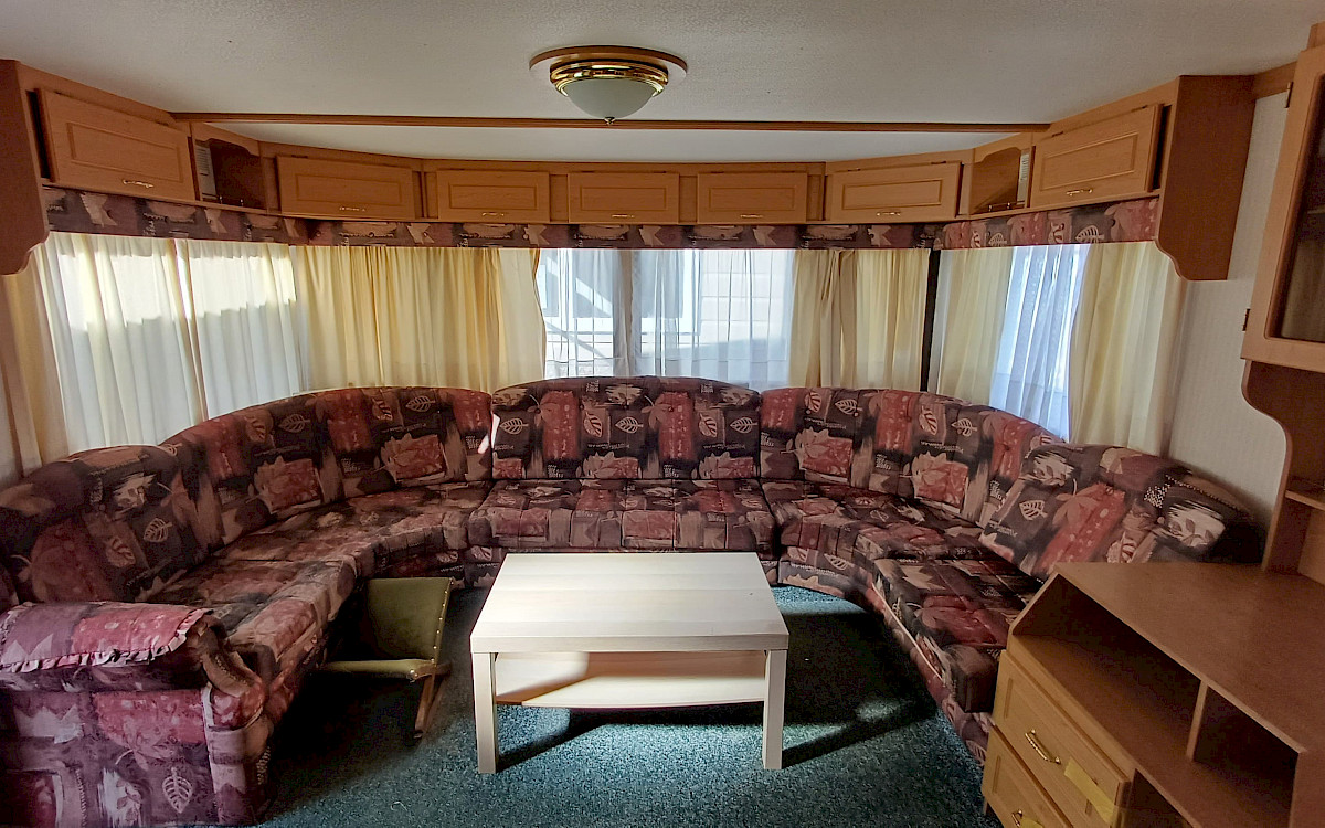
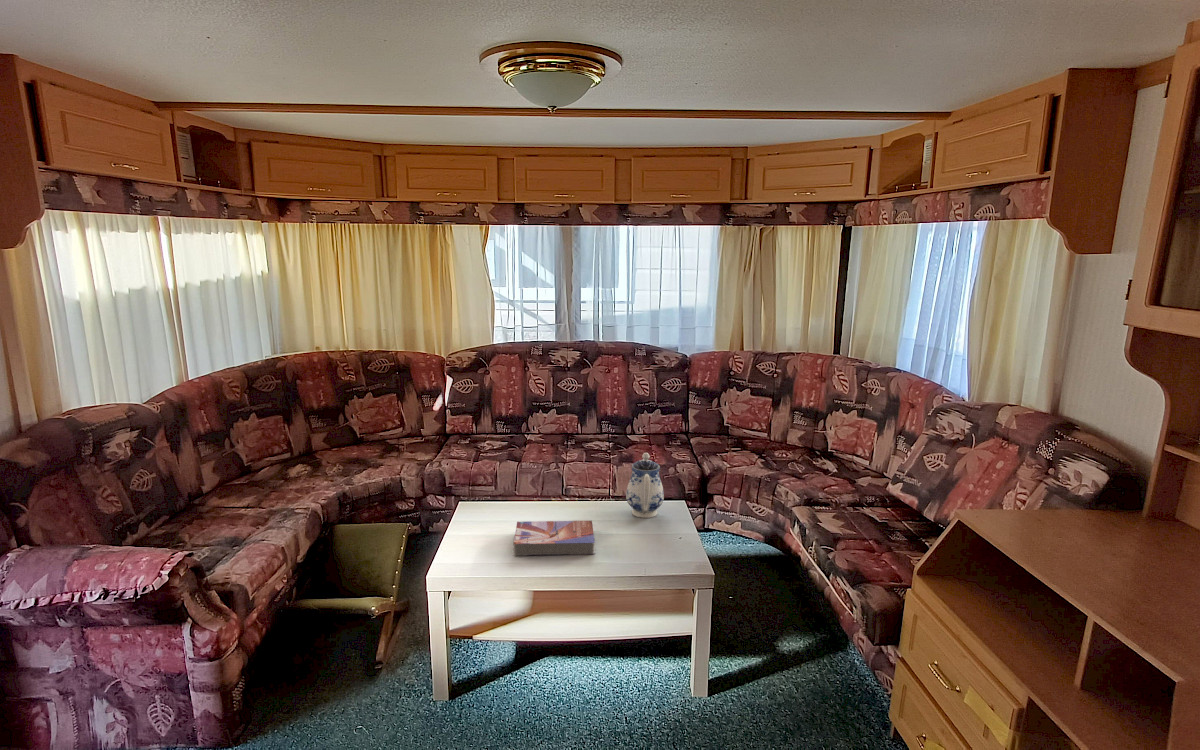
+ textbook [513,520,596,557]
+ teapot [625,452,665,519]
